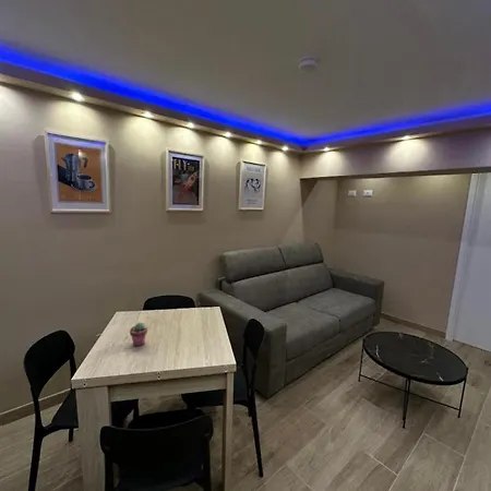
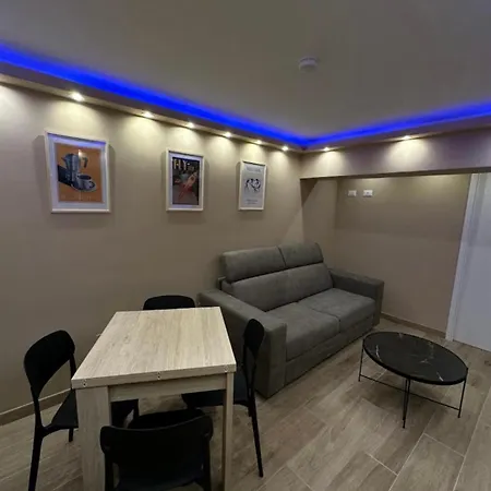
- potted succulent [129,322,148,347]
